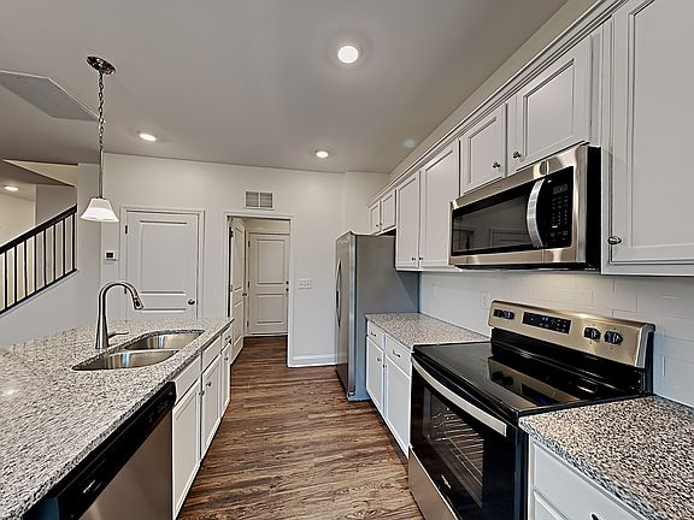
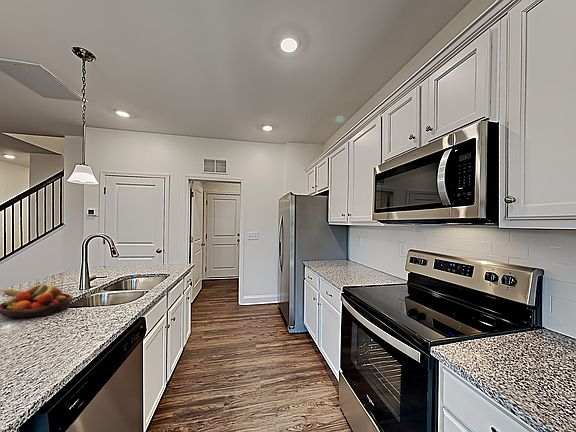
+ fruit bowl [0,283,74,319]
